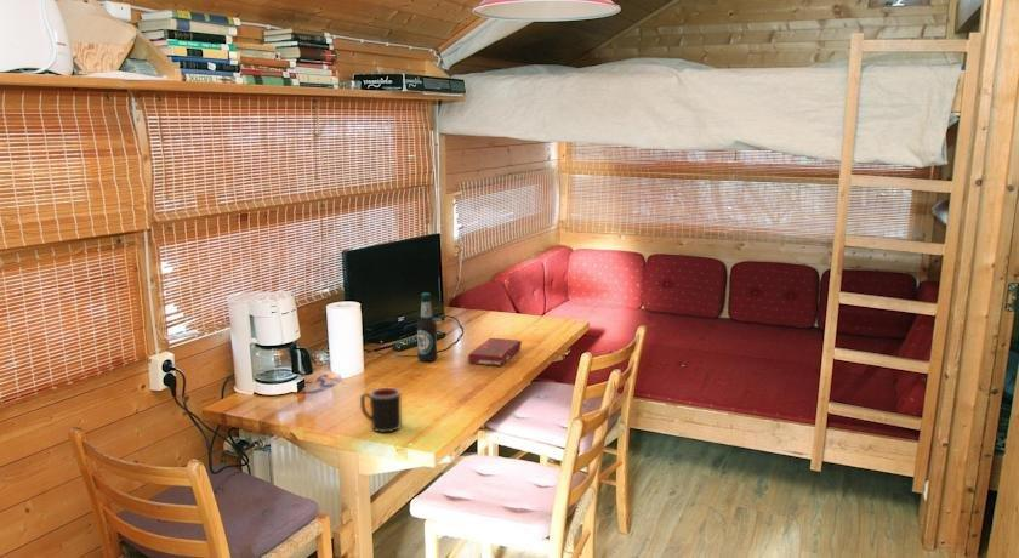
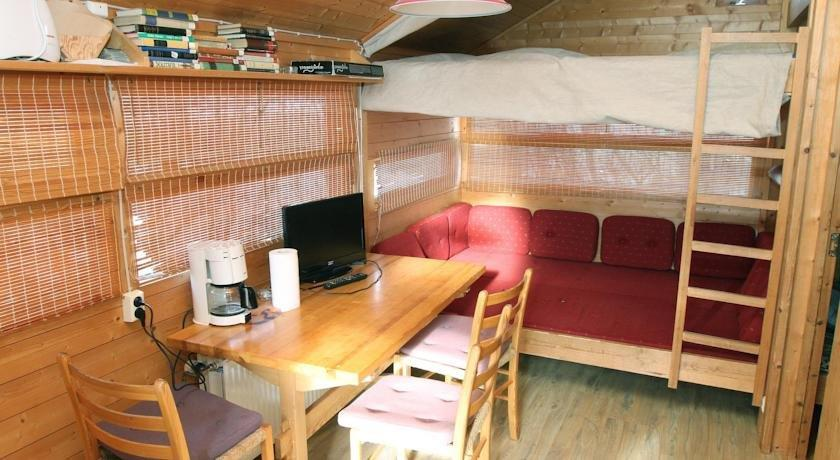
- book [467,337,523,366]
- mug [359,387,403,433]
- bottle [416,291,438,363]
